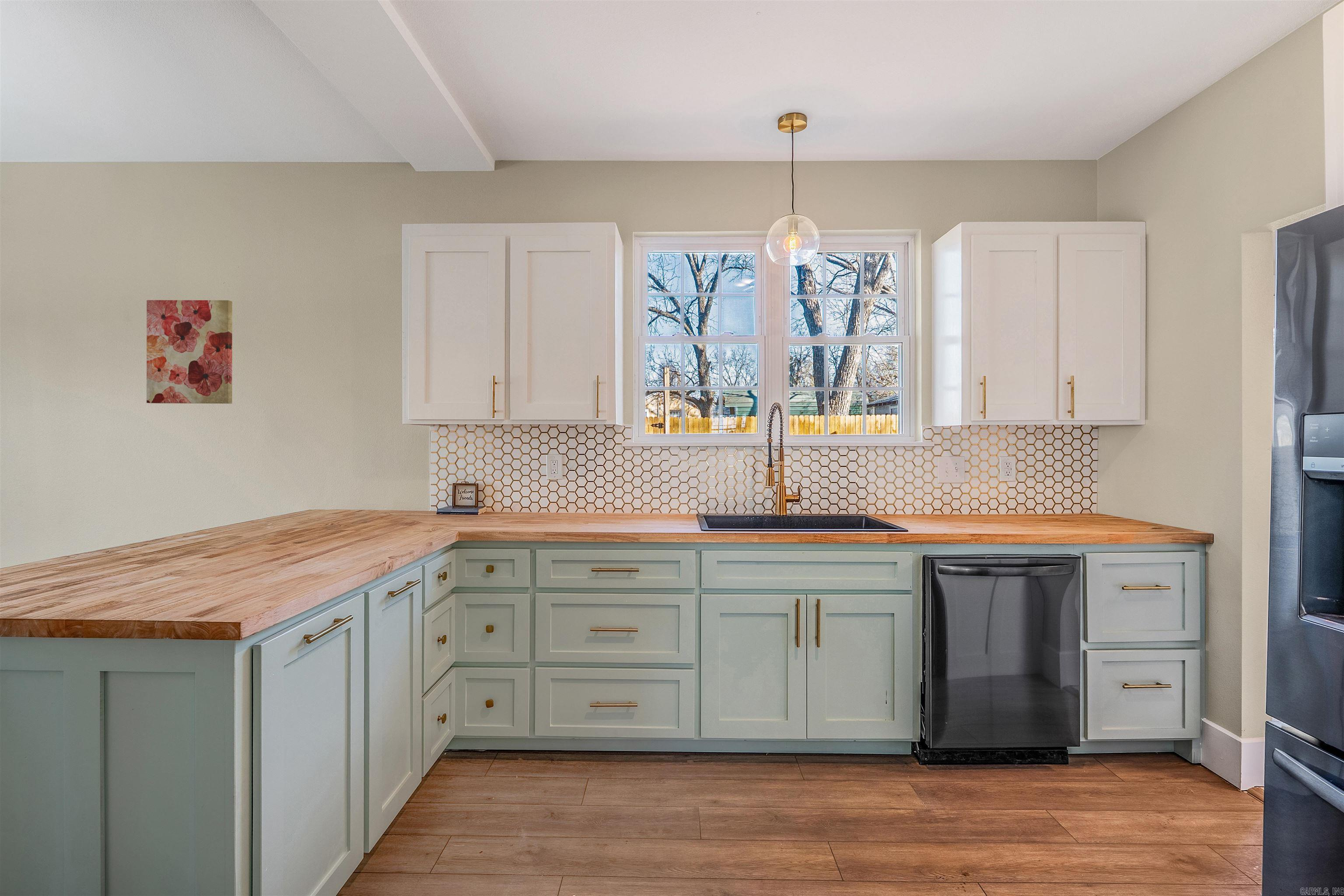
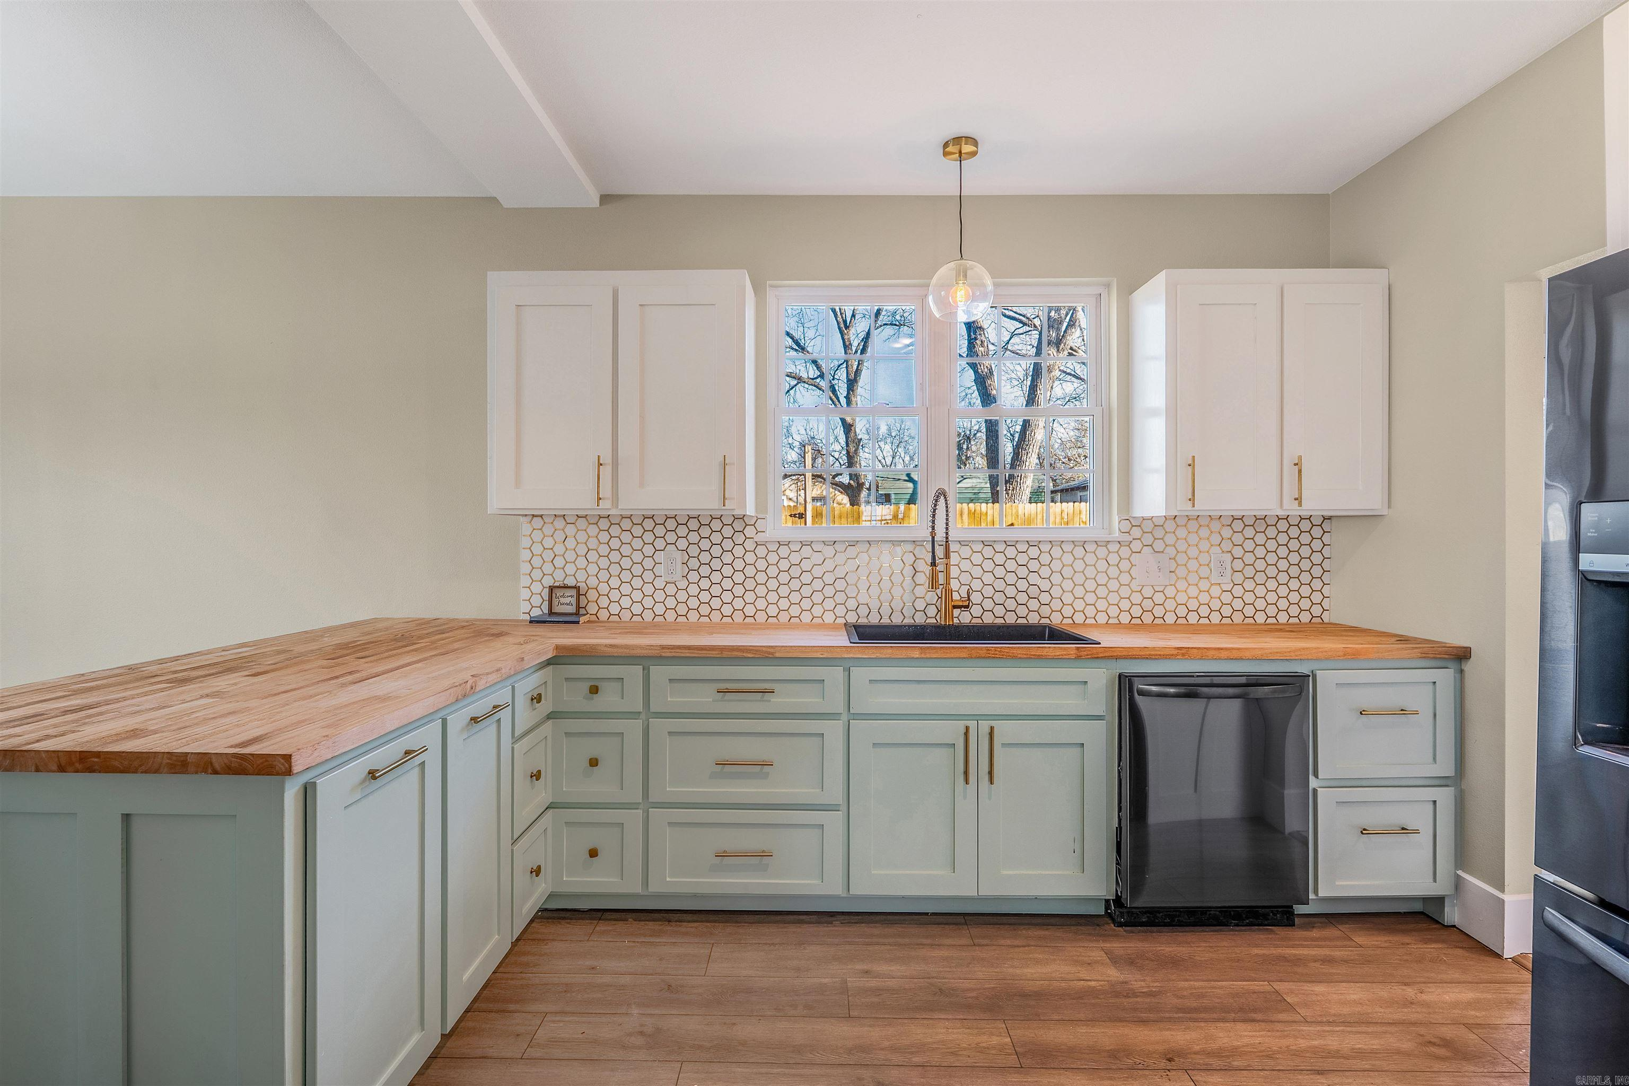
- wall art [146,300,233,404]
